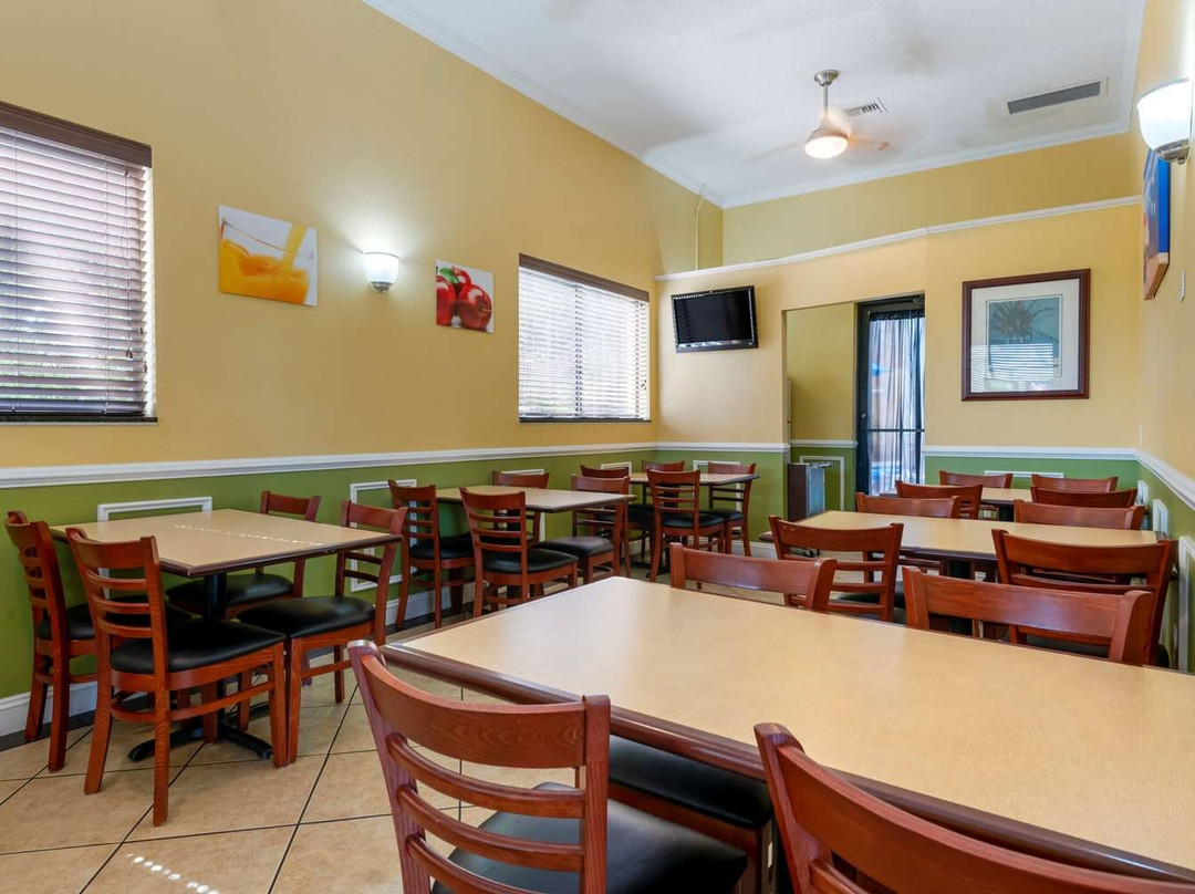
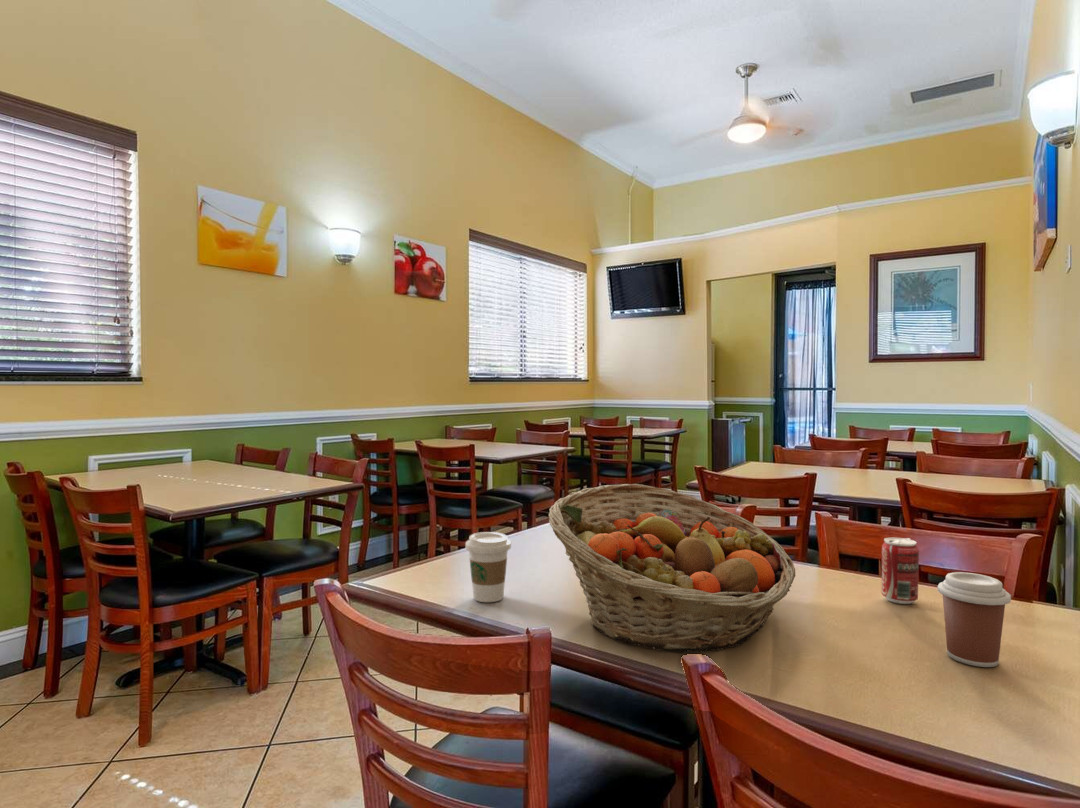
+ beverage can [881,537,920,605]
+ coffee cup [464,531,512,603]
+ fruit basket [548,483,796,653]
+ coffee cup [937,571,1012,668]
